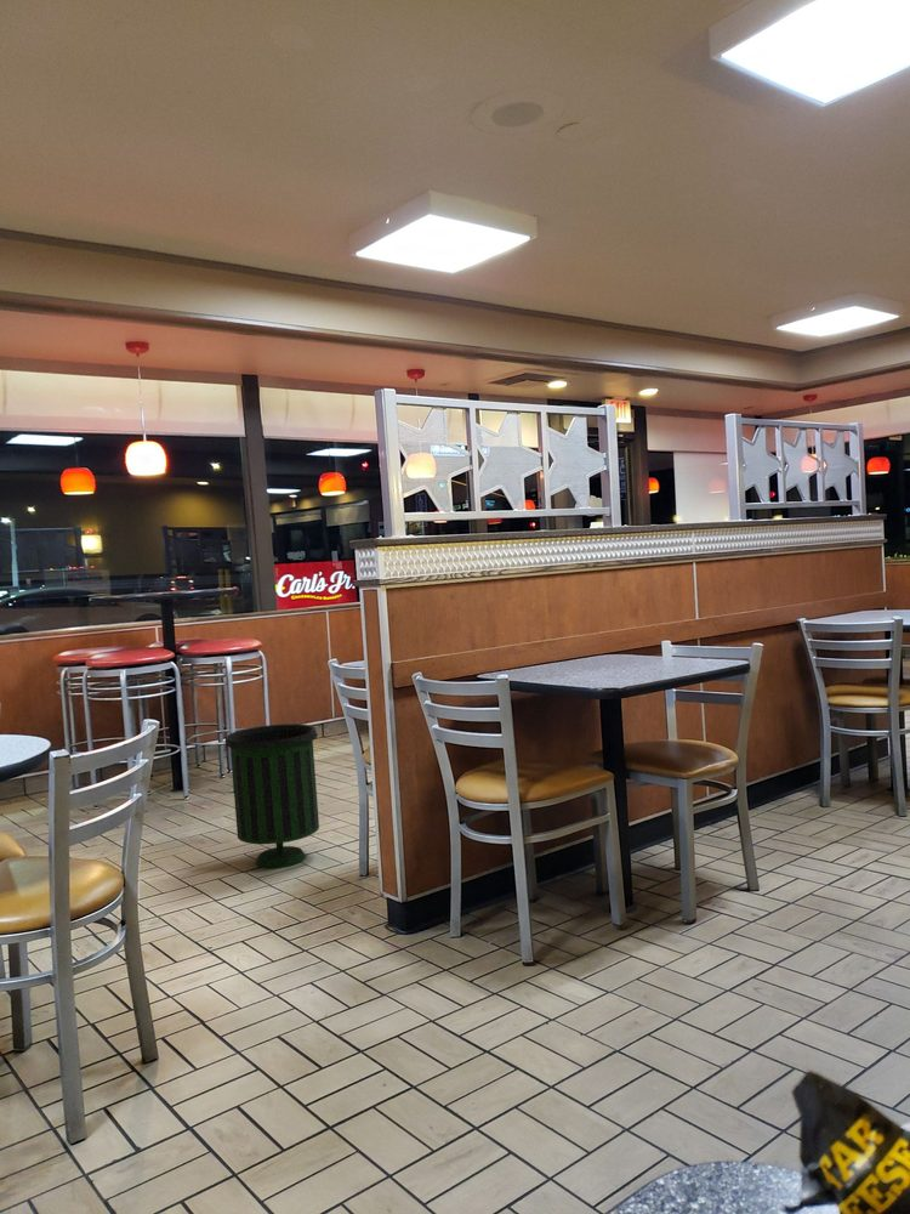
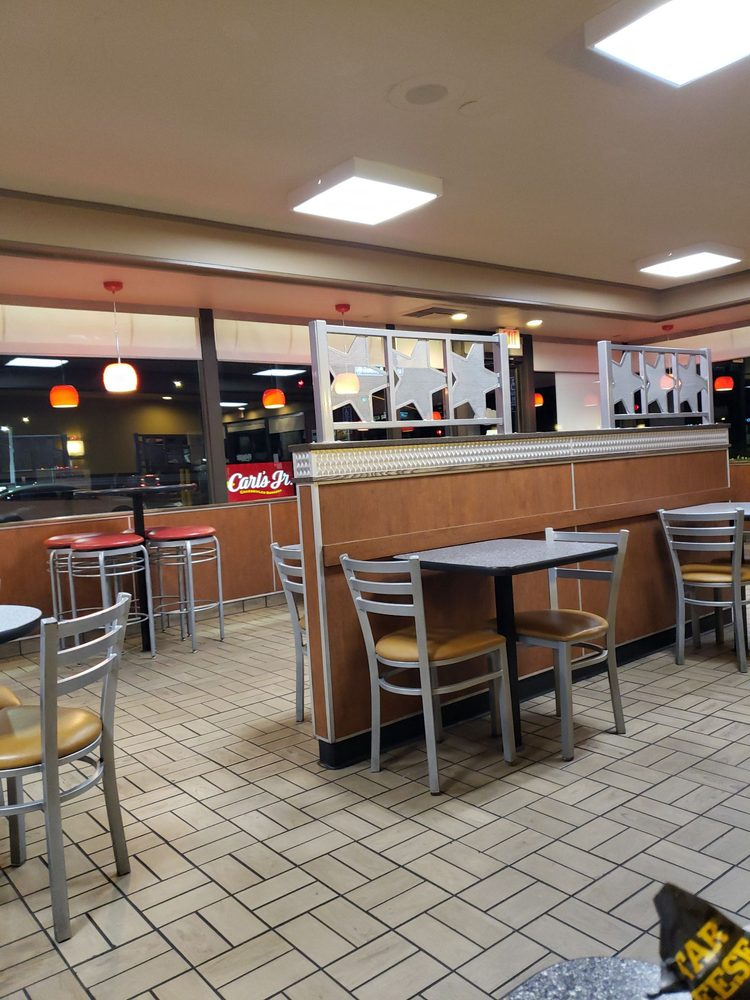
- trash can [224,722,320,869]
